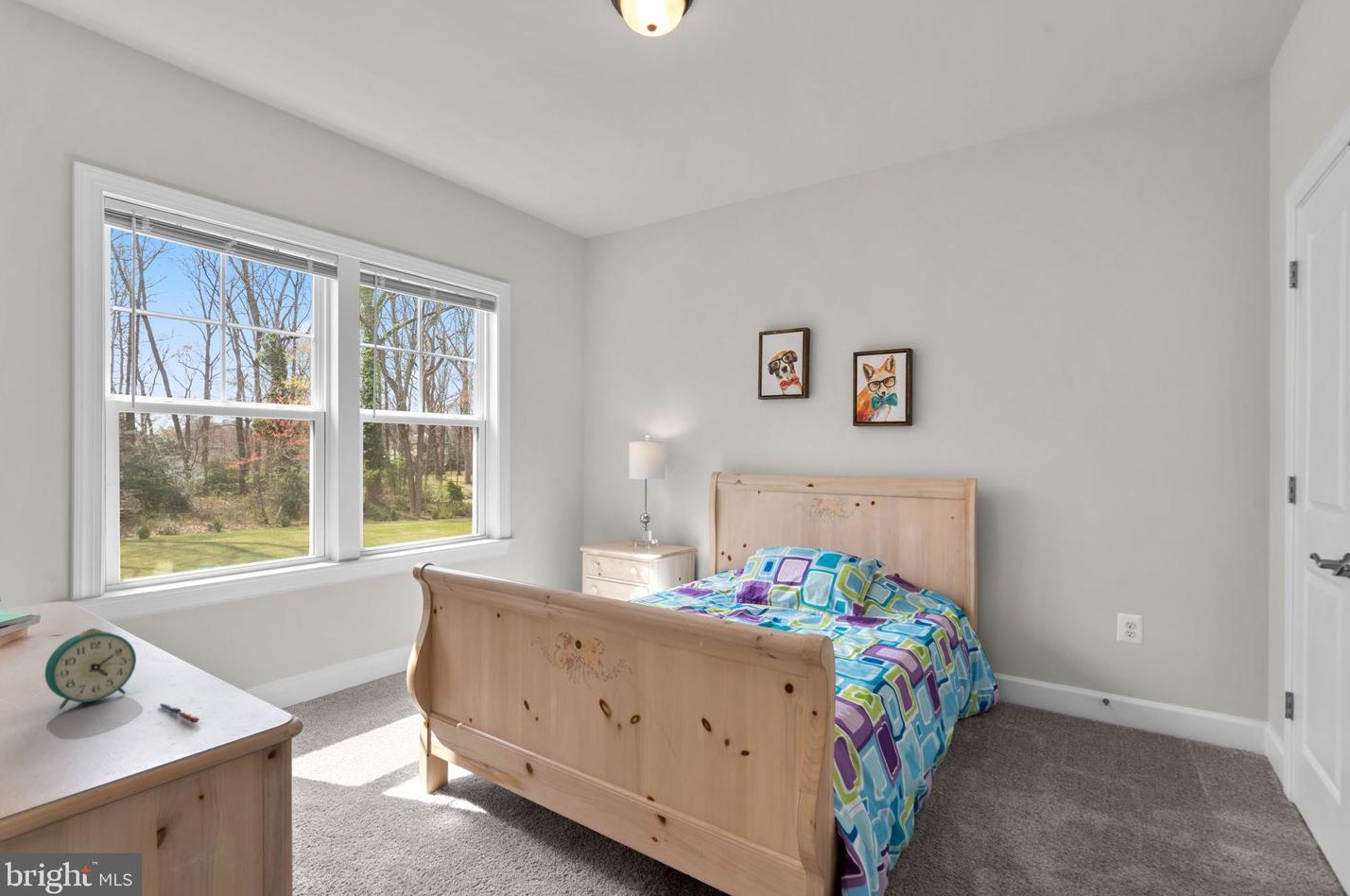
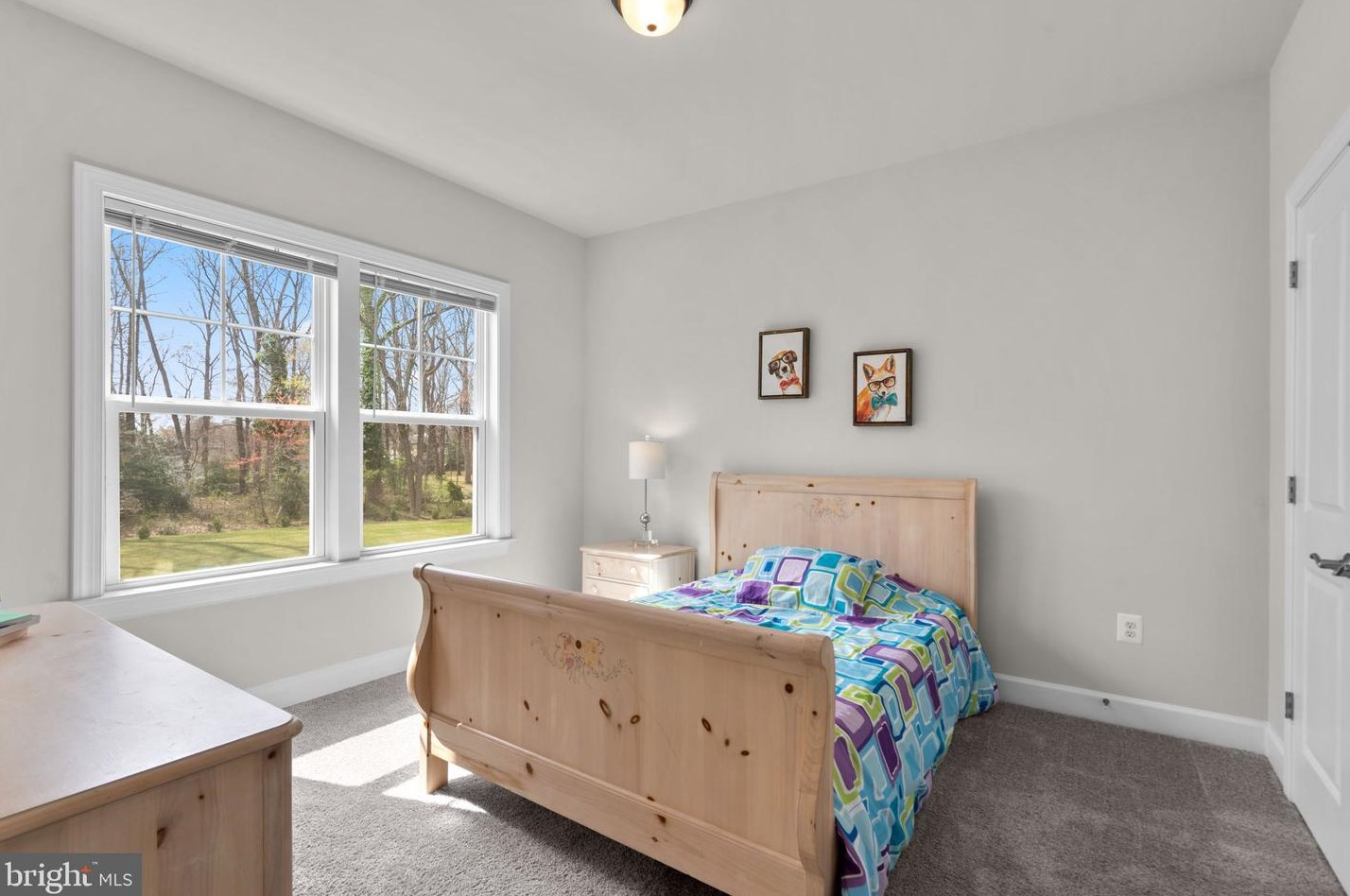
- pen [157,702,201,724]
- alarm clock [43,628,137,711]
